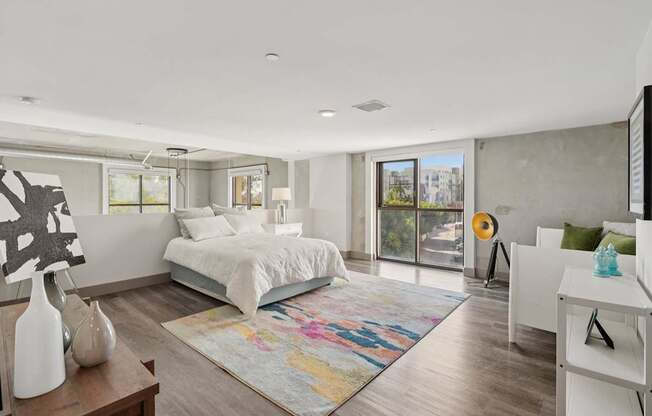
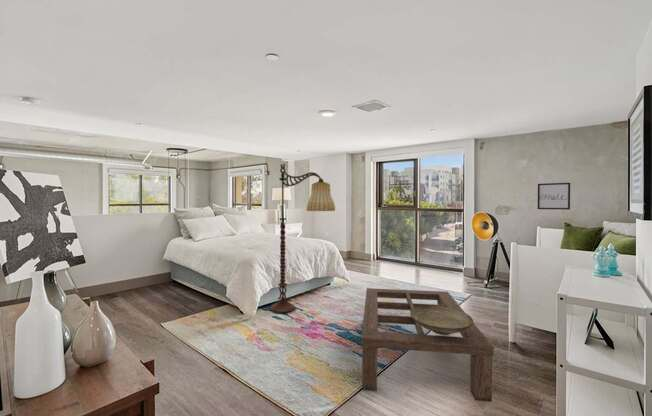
+ decorative bowl [409,304,474,336]
+ coffee table [360,287,494,403]
+ floor lamp [269,163,336,314]
+ wall art [537,182,571,211]
